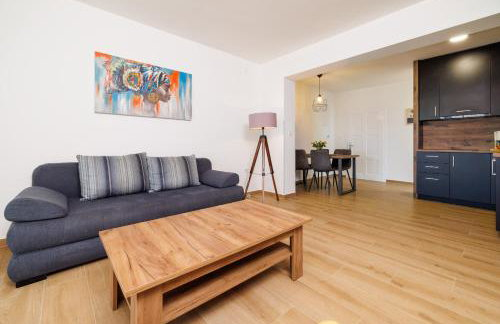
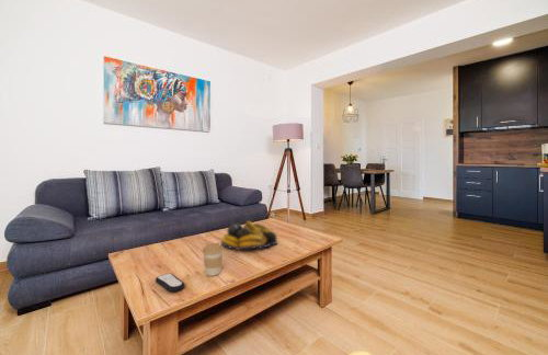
+ remote control [155,273,185,293]
+ coffee cup [202,242,225,277]
+ fruit bowl [220,220,278,250]
